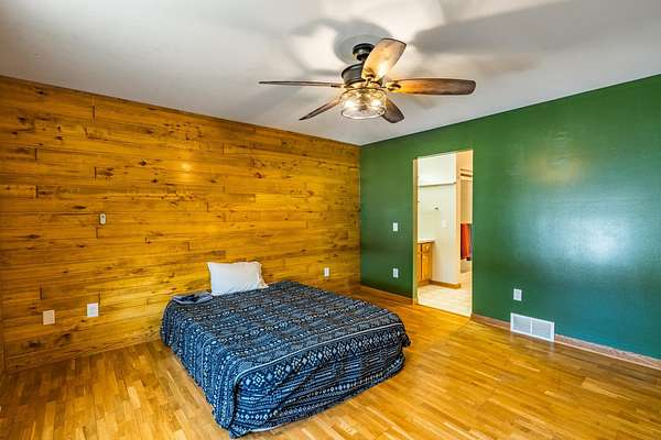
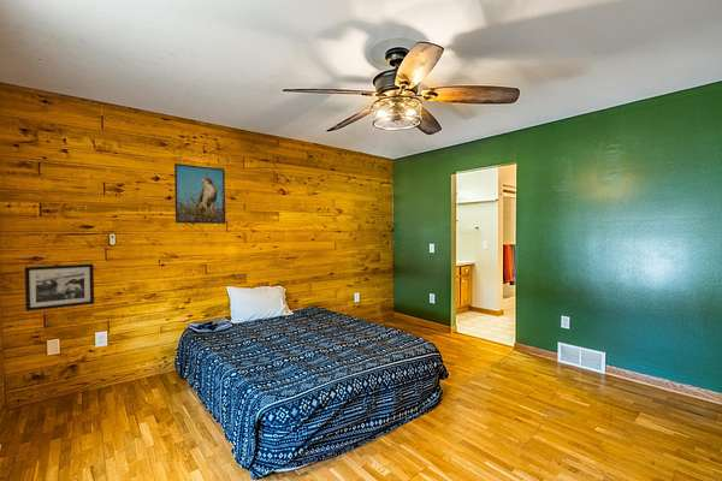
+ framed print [173,162,226,225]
+ picture frame [24,263,95,313]
